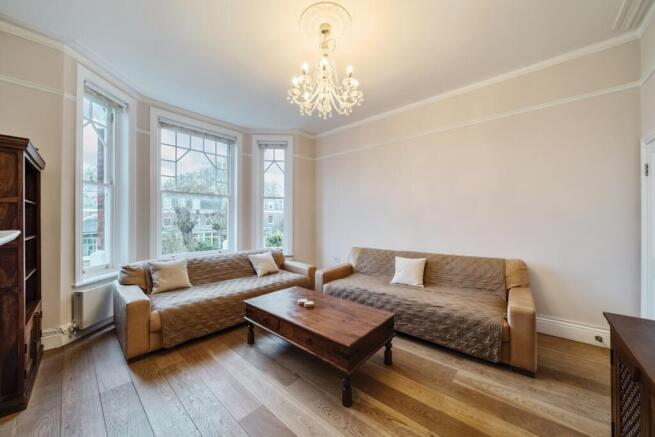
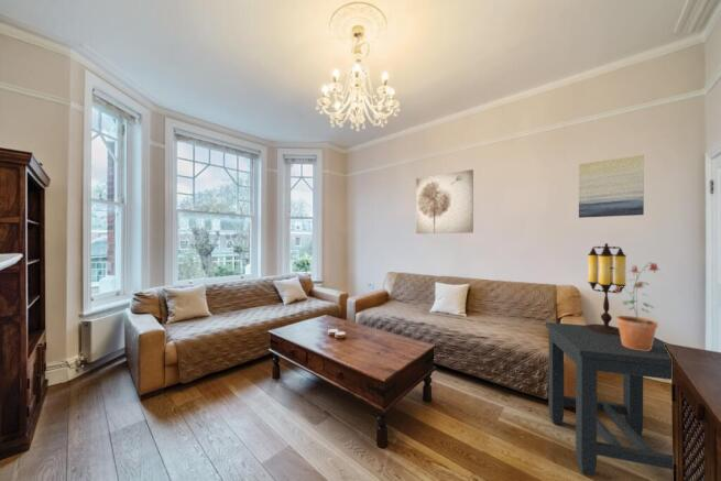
+ potted plant [613,262,662,351]
+ table lamp [585,242,627,336]
+ side table [545,321,674,478]
+ wall art [415,168,474,234]
+ wall art [578,154,645,219]
